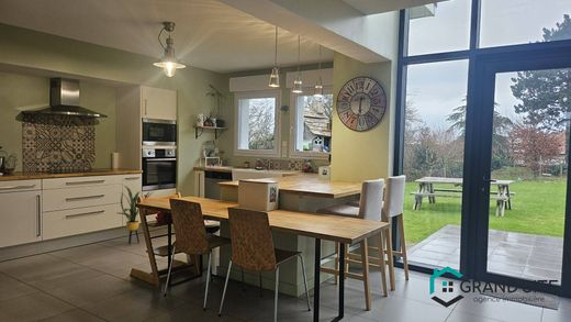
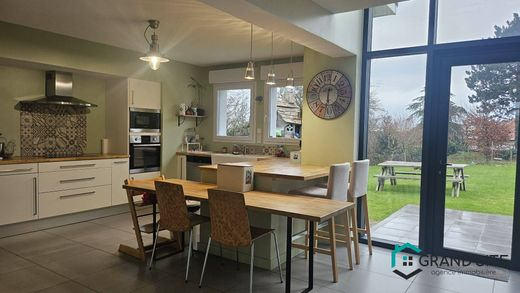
- house plant [117,185,155,246]
